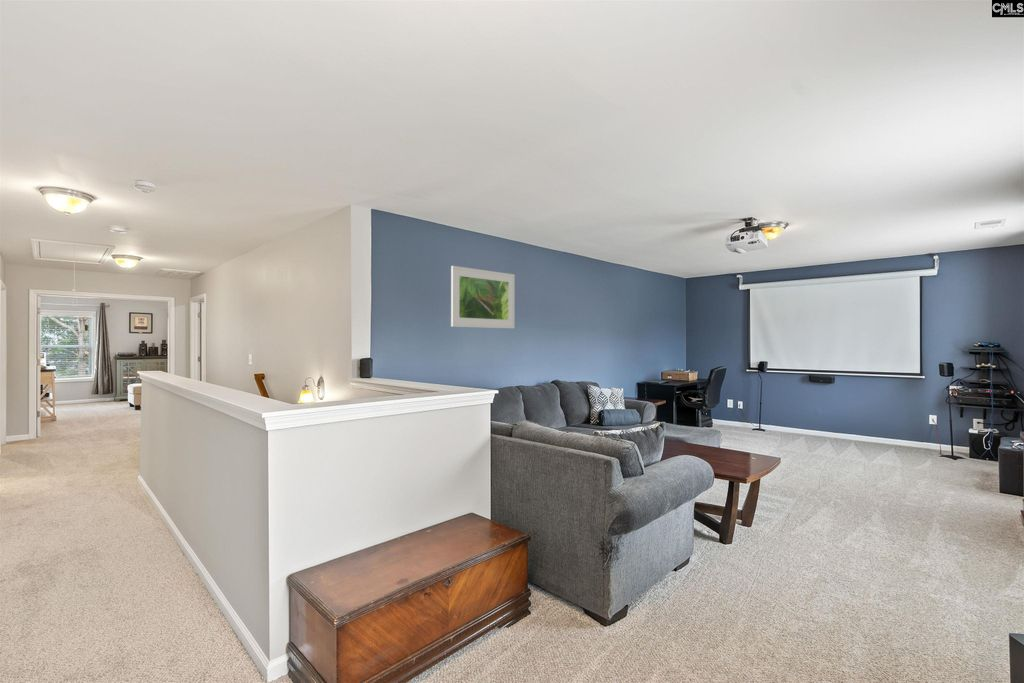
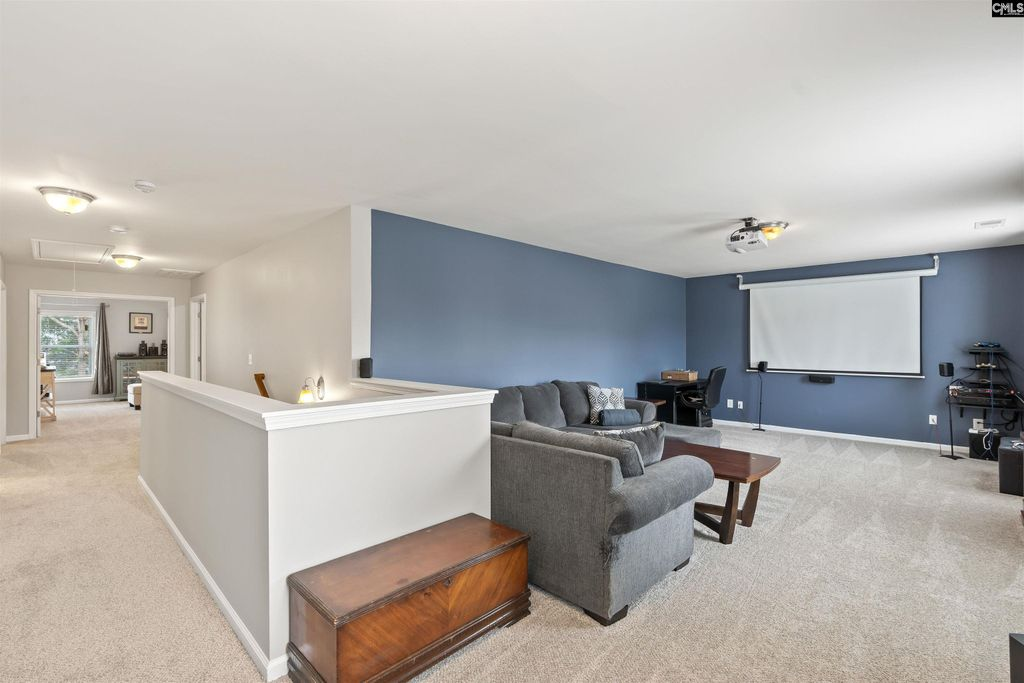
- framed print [450,265,516,329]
